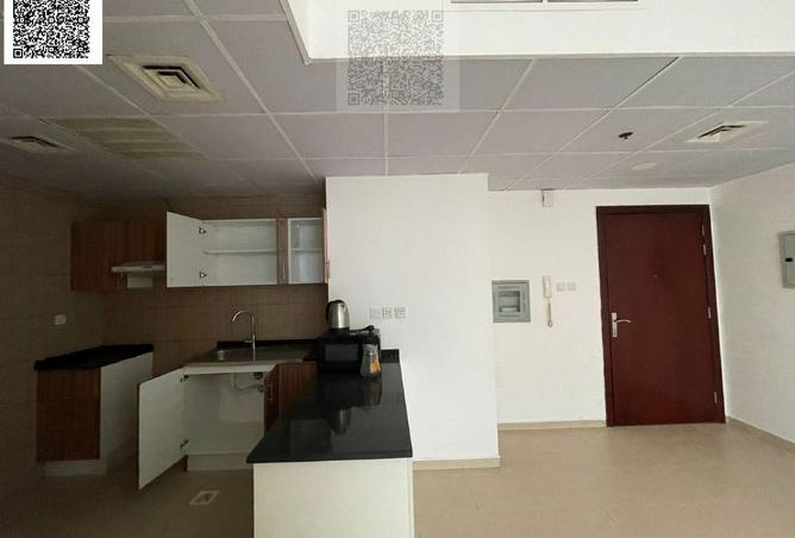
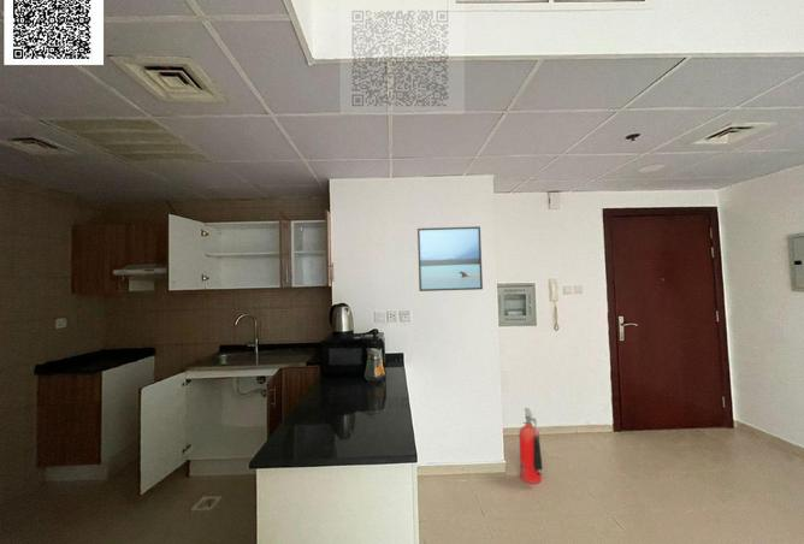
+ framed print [416,225,484,292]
+ fire extinguisher [518,407,544,485]
